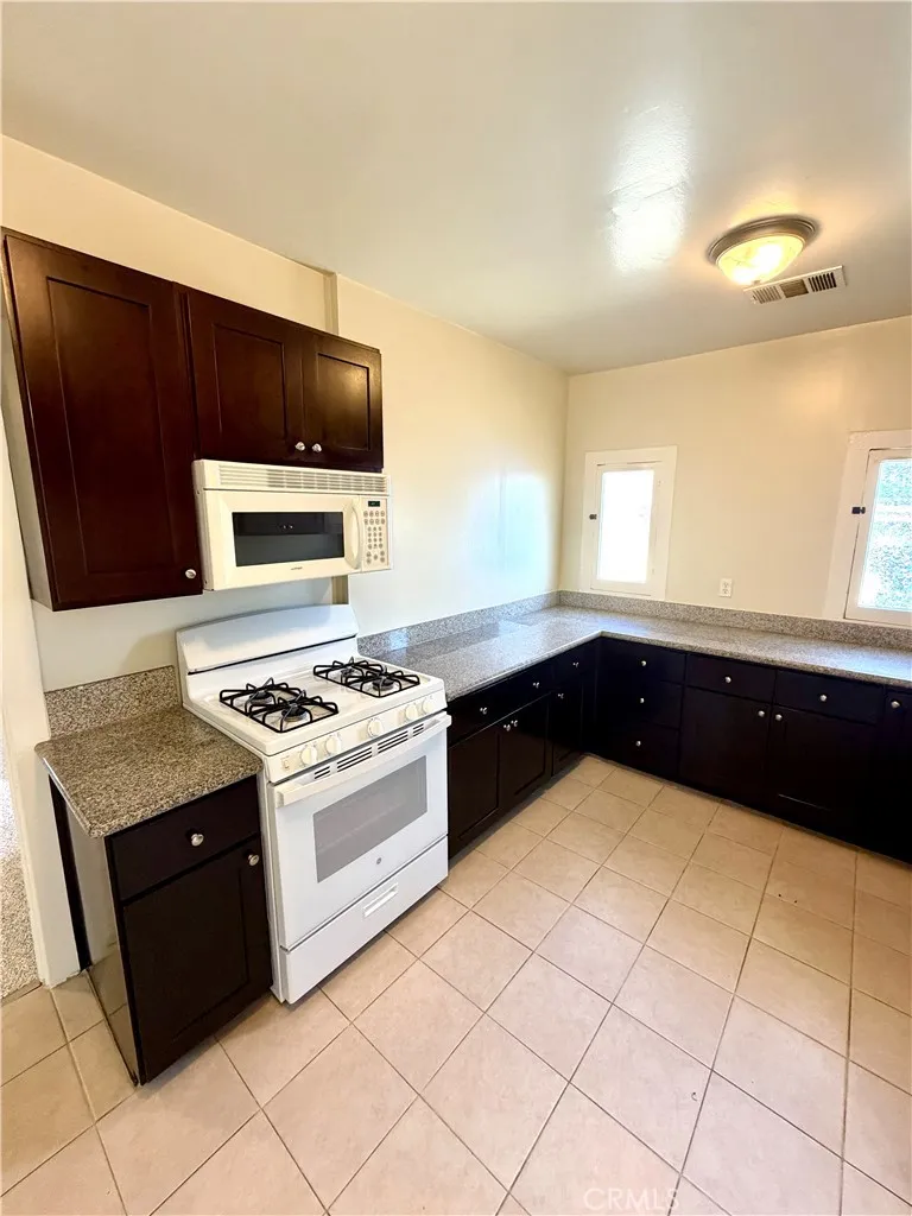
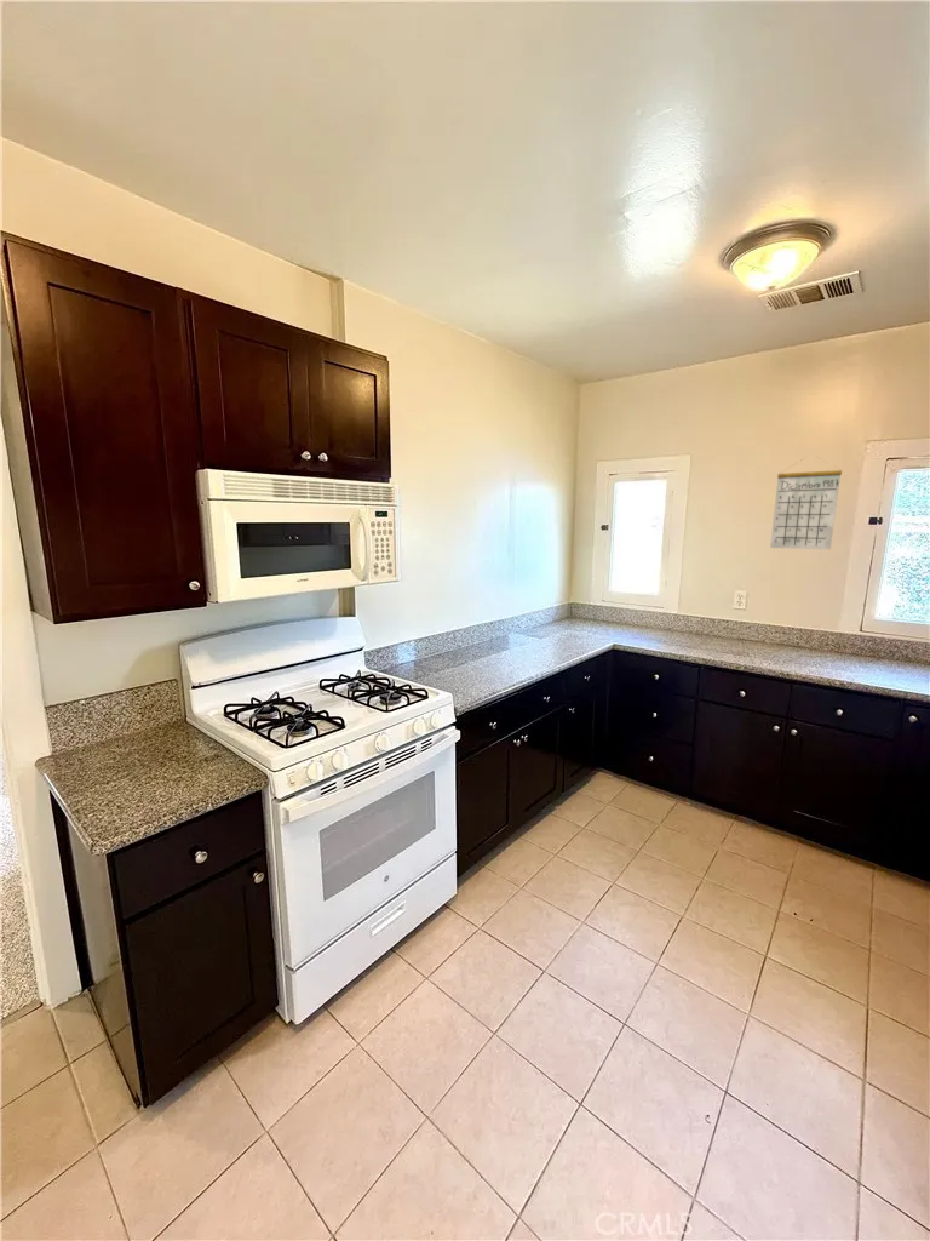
+ calendar [769,456,843,550]
